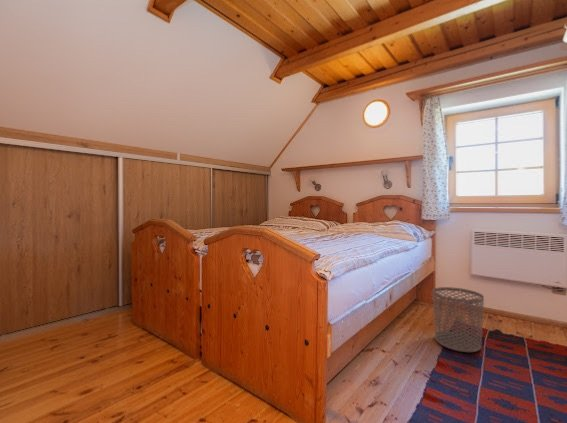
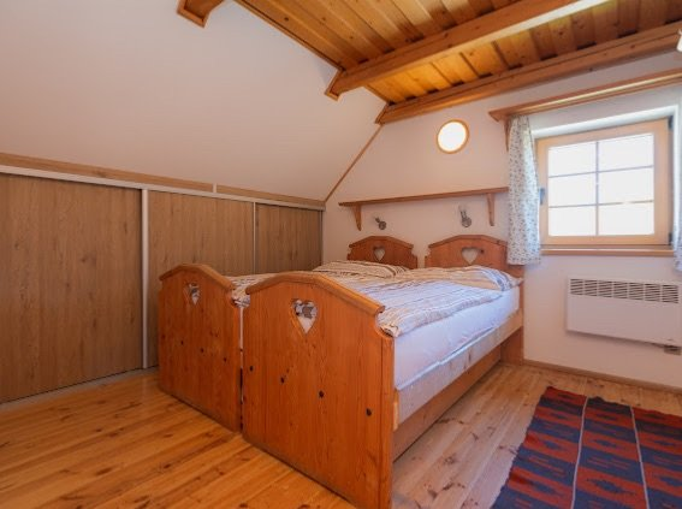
- waste bin [432,286,485,353]
